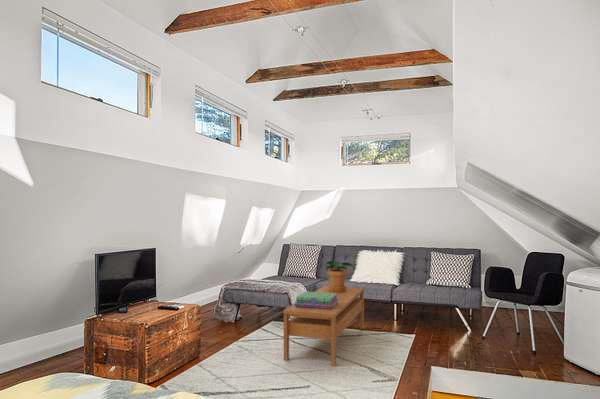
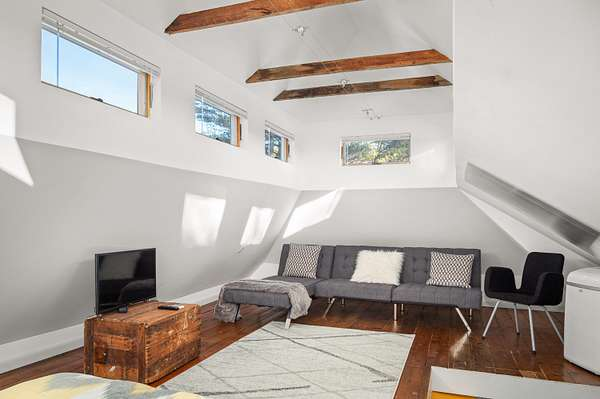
- coffee table [282,285,365,368]
- stack of books [294,291,338,309]
- potted plant [325,260,353,292]
